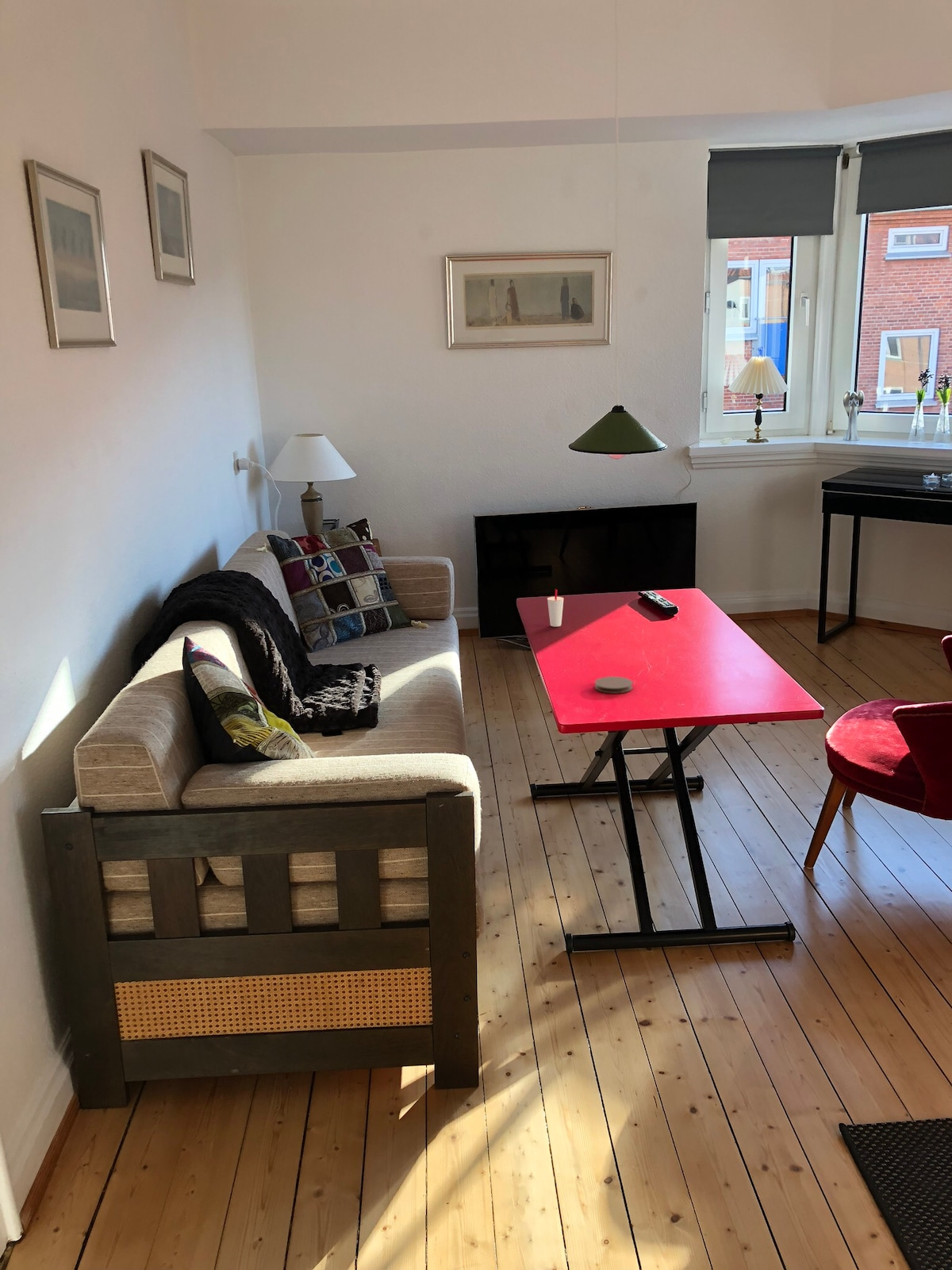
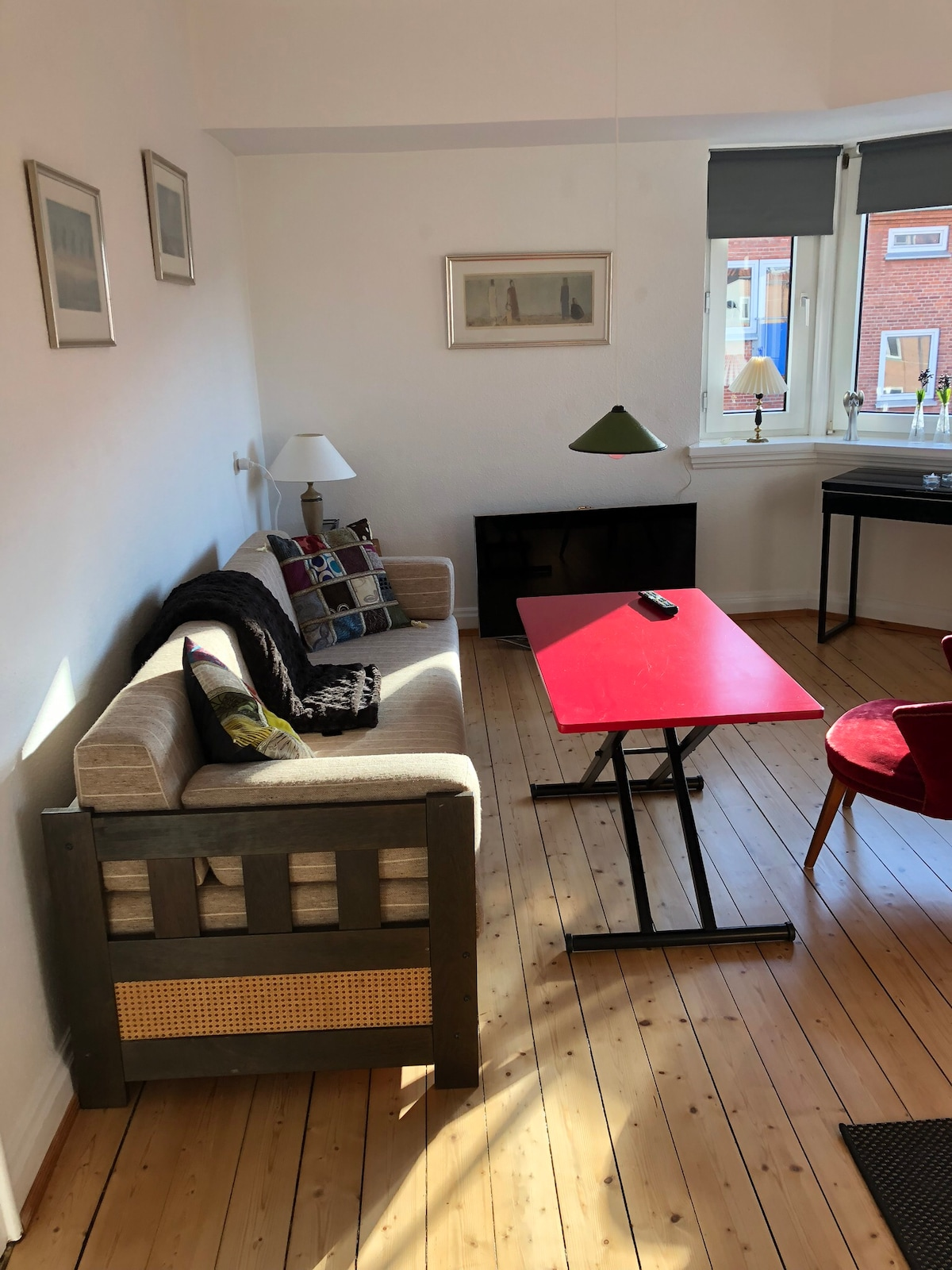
- coaster [594,675,634,695]
- cup [547,588,565,627]
